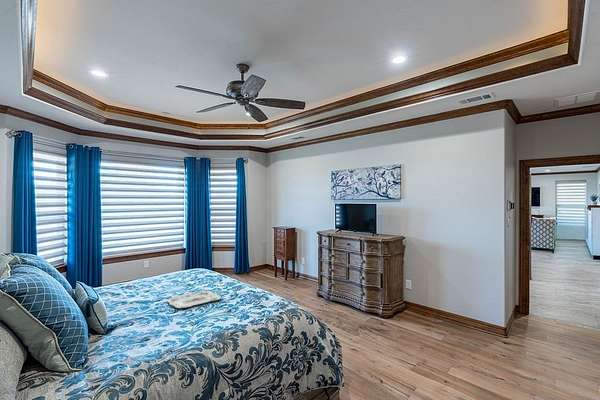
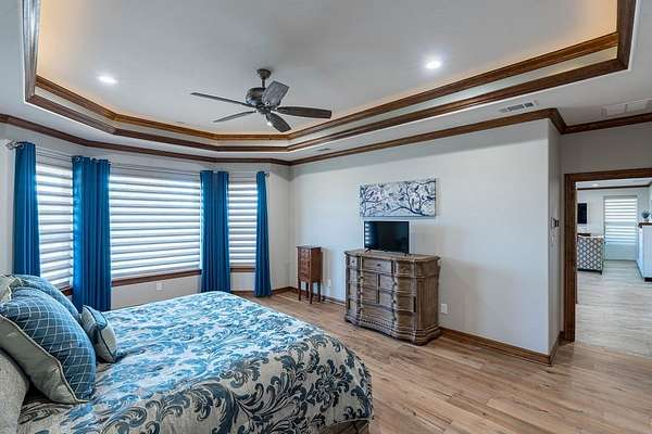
- serving tray [166,290,222,309]
